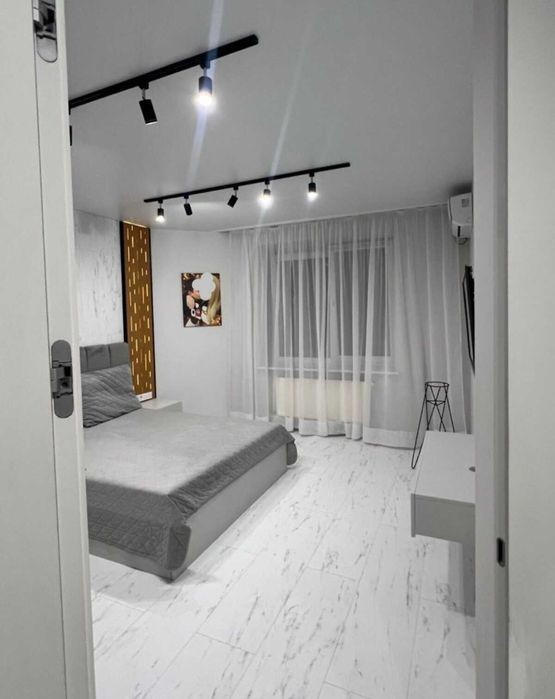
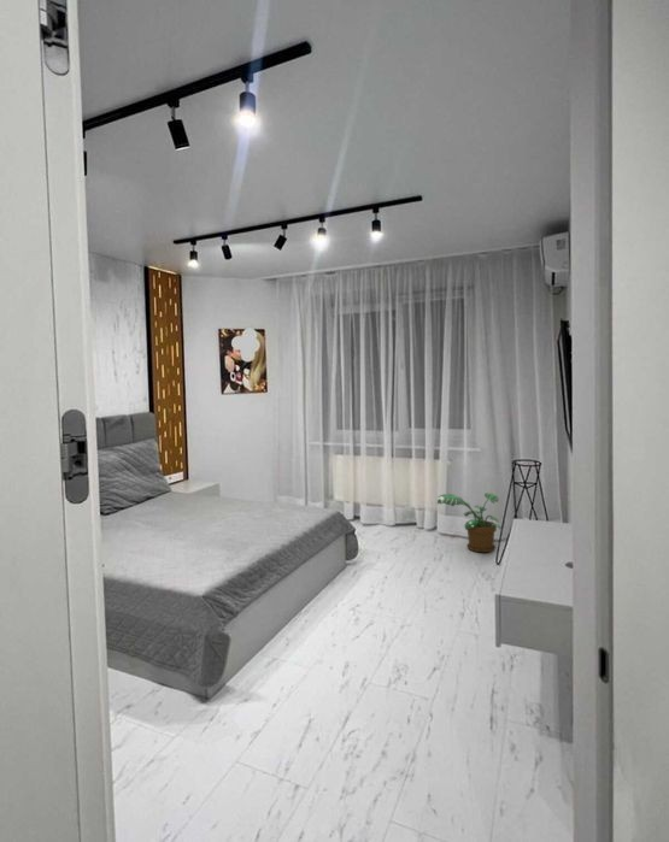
+ potted plant [436,491,503,553]
